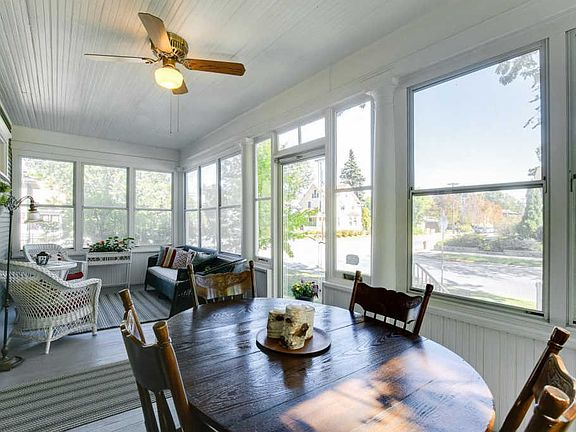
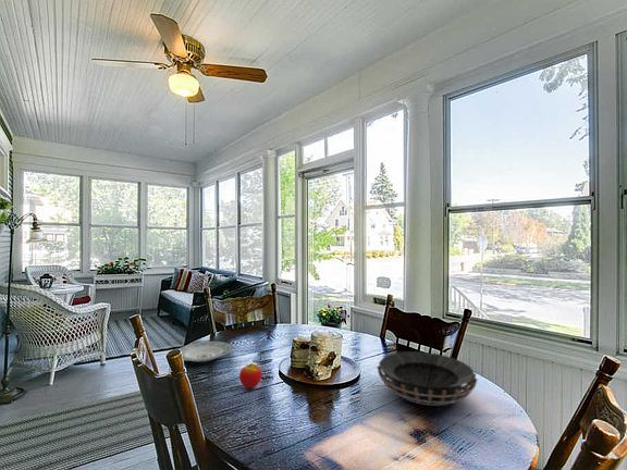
+ decorative bowl [376,350,479,406]
+ apple [238,359,263,389]
+ plate [177,341,234,363]
